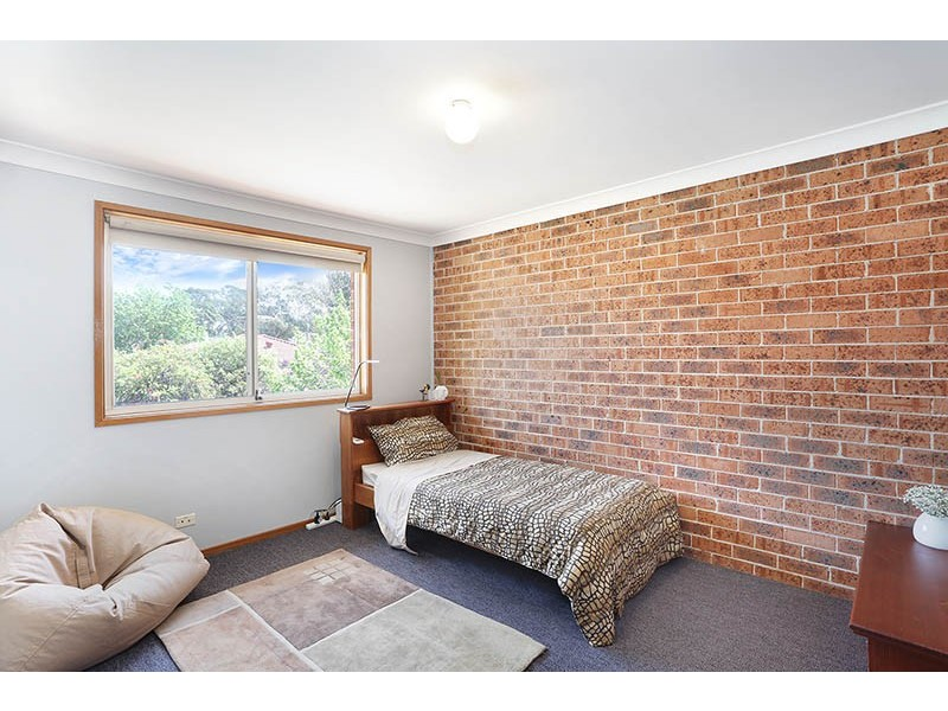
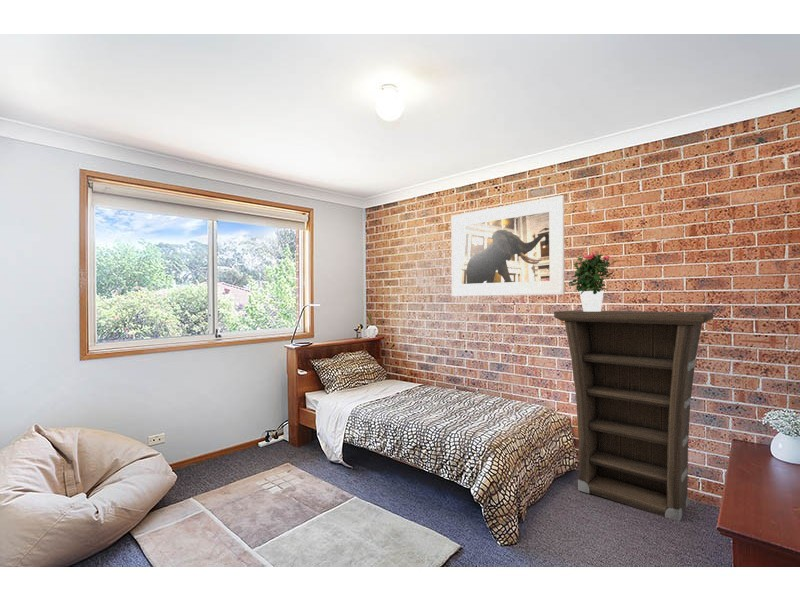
+ cabinet [553,309,714,522]
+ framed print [450,194,566,297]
+ potted flower [567,250,619,312]
